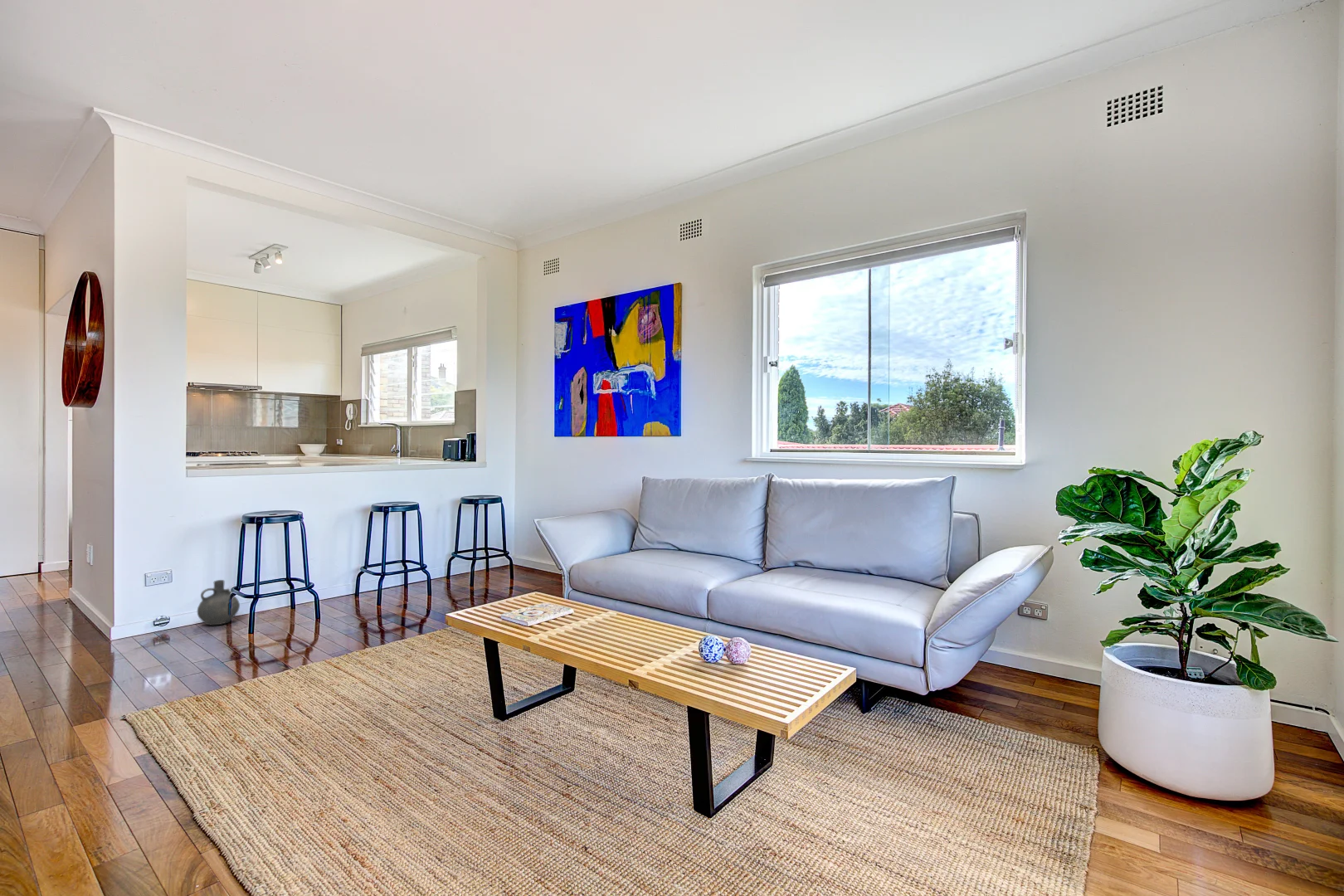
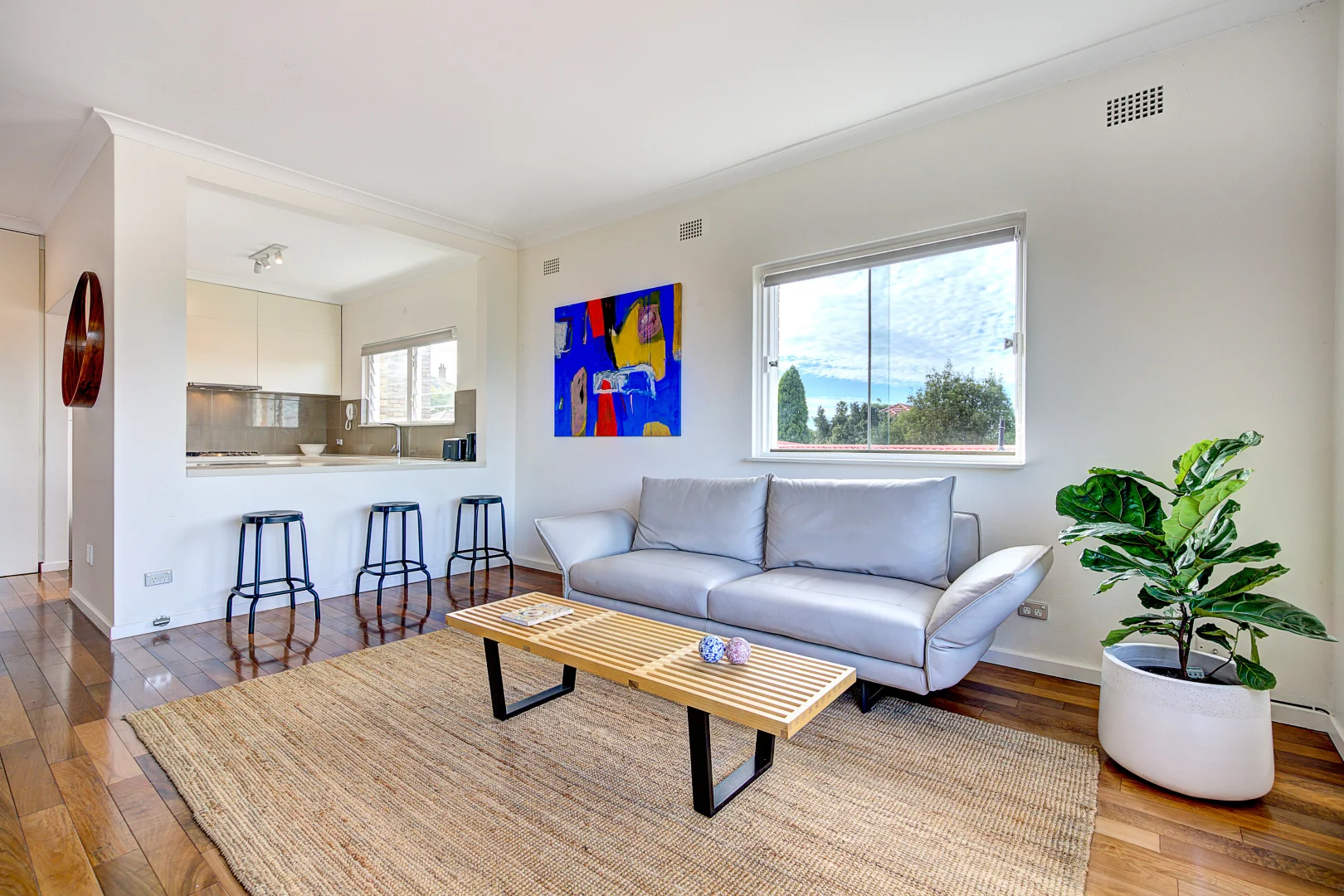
- ceramic jug [197,579,241,626]
